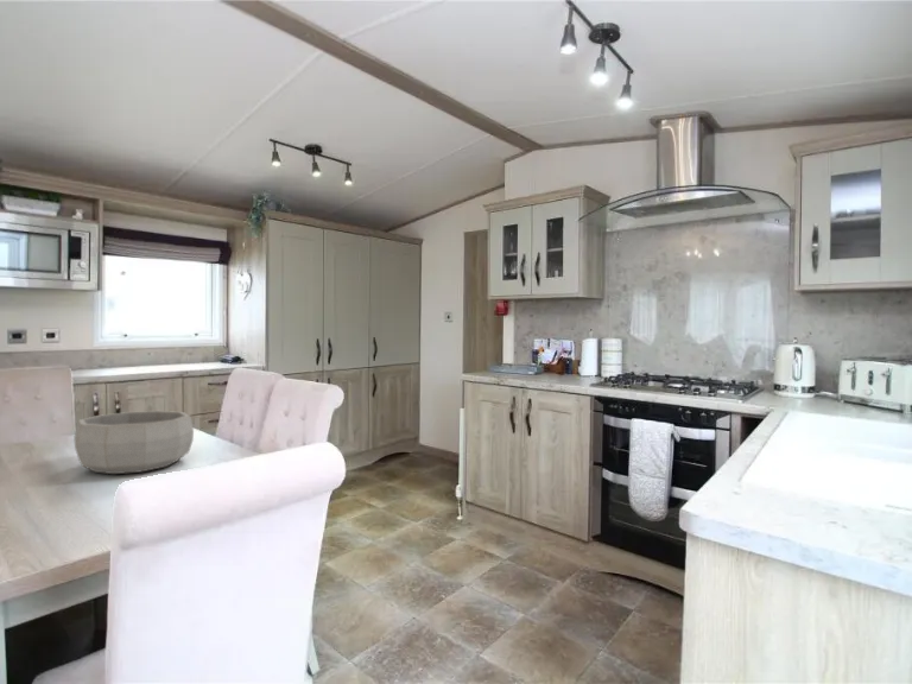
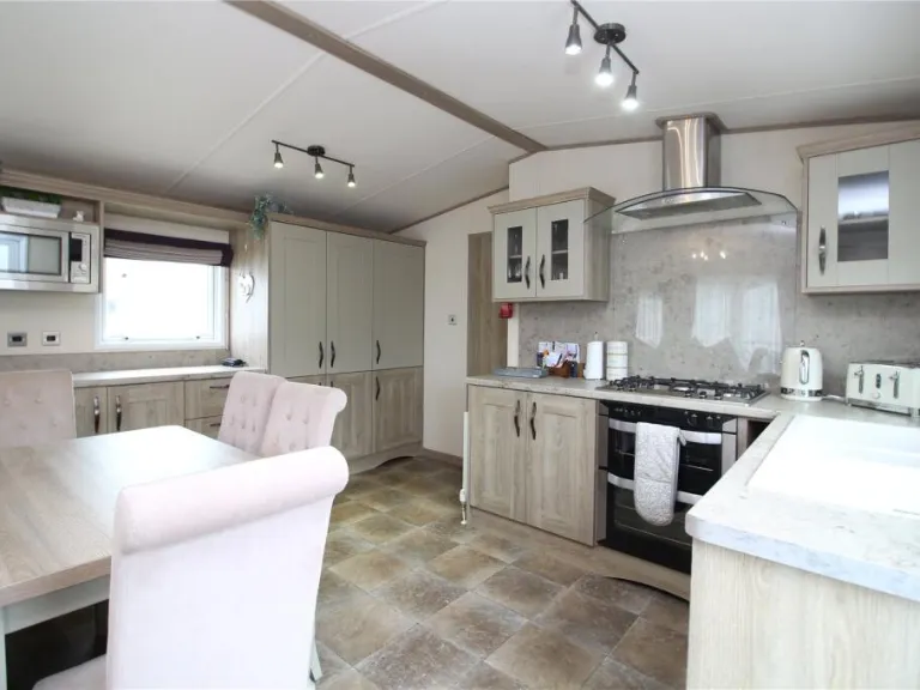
- decorative bowl [72,410,195,475]
